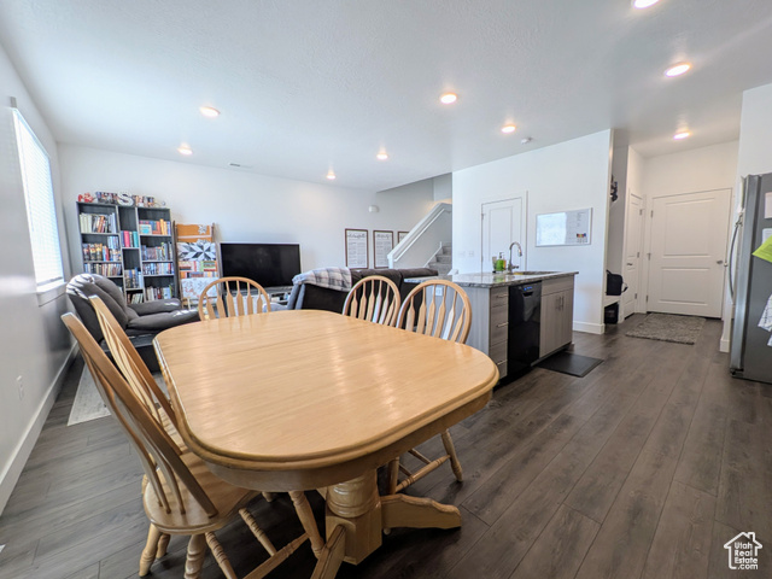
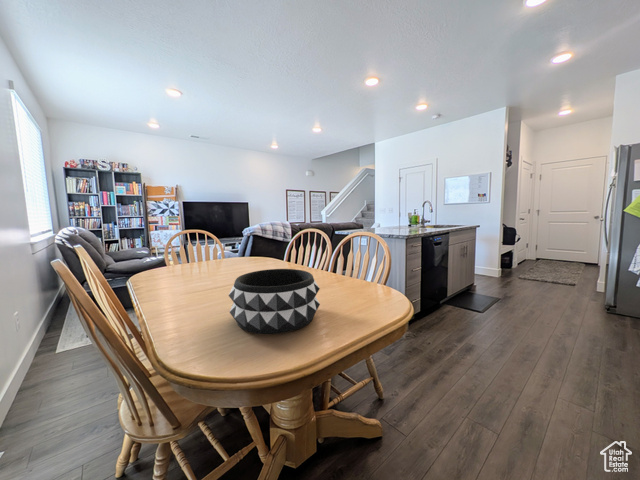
+ decorative bowl [227,268,321,335]
